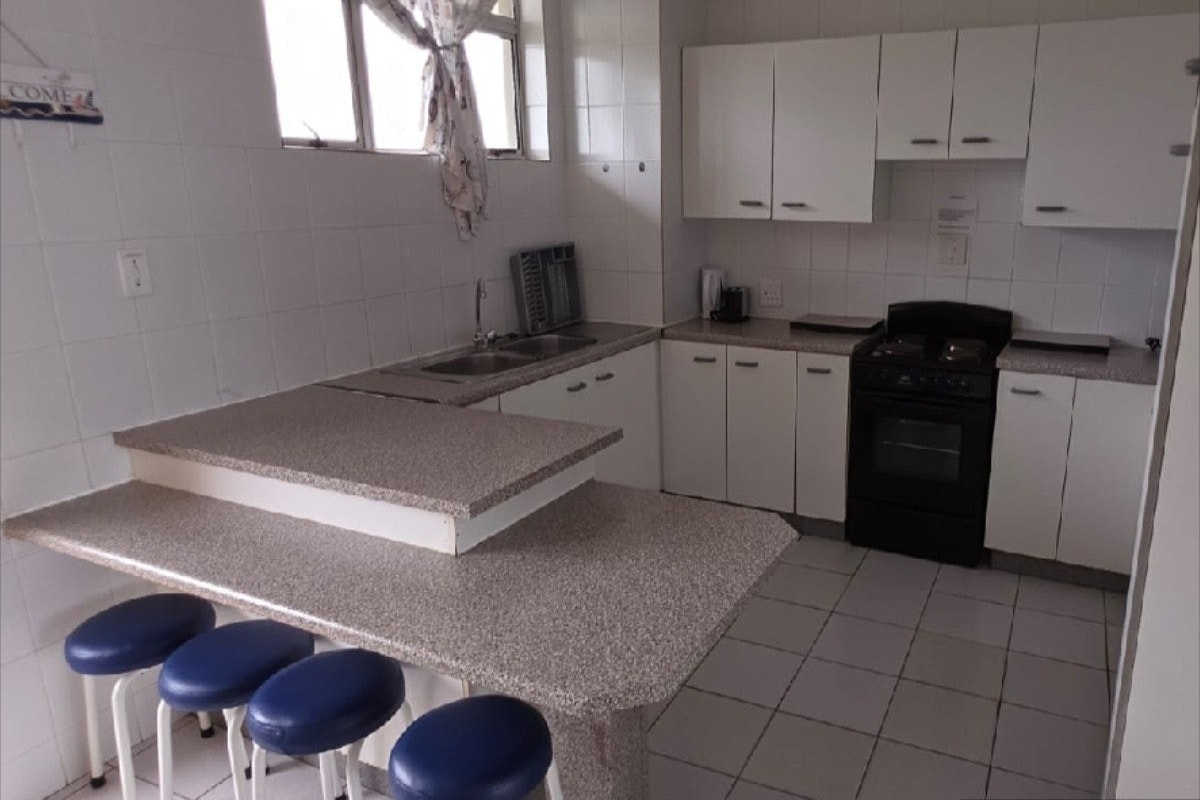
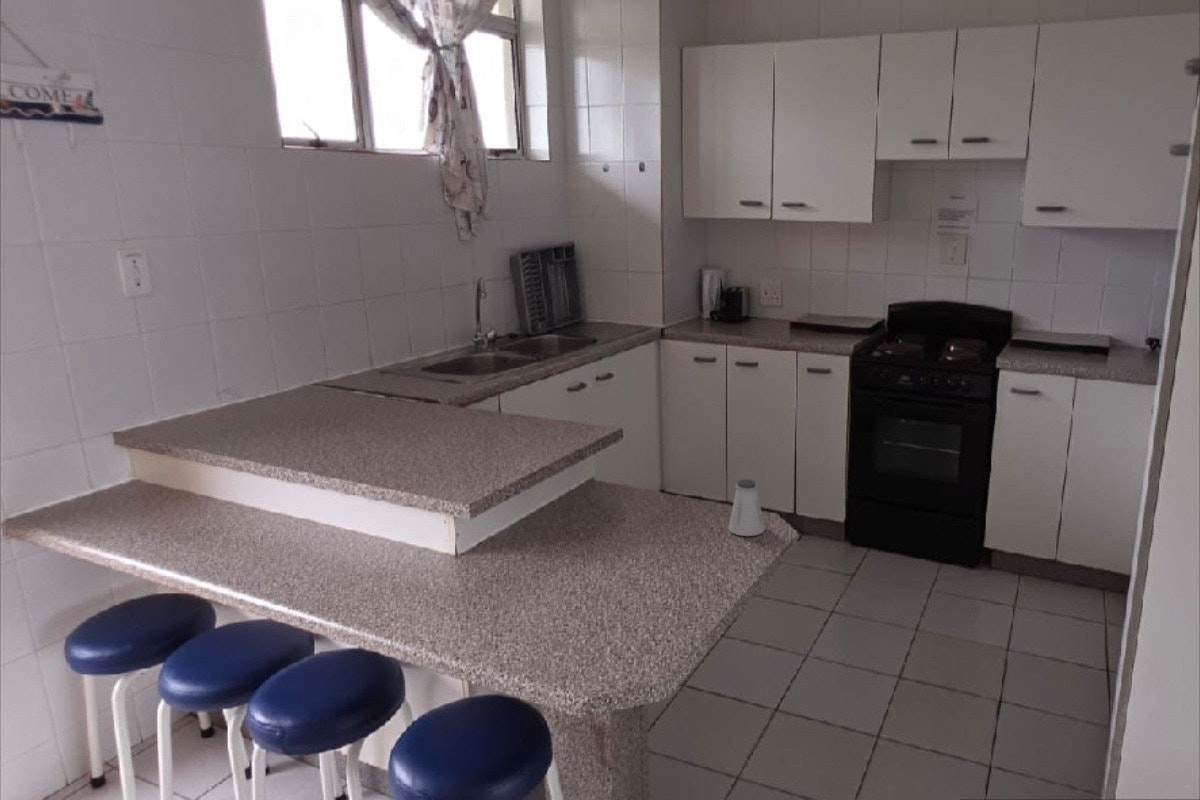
+ saltshaker [727,478,766,537]
